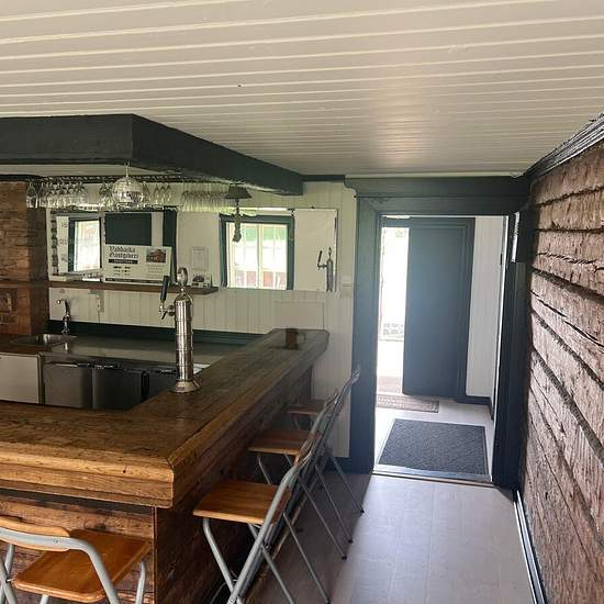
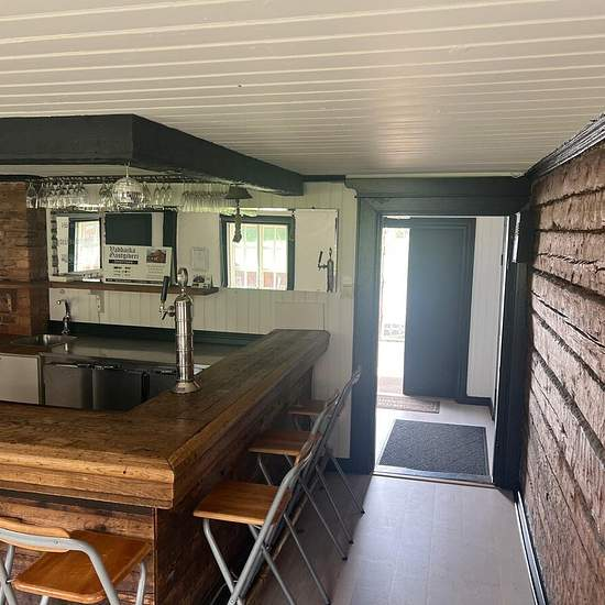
- beer mug [283,326,307,350]
